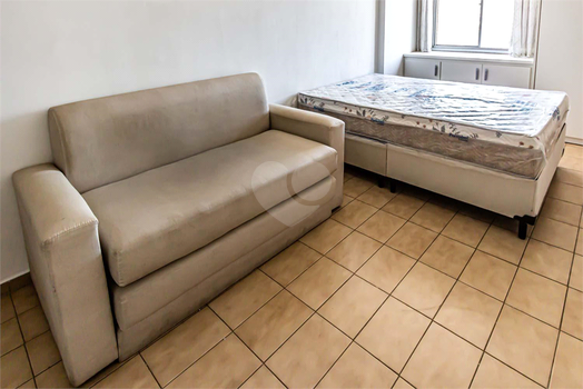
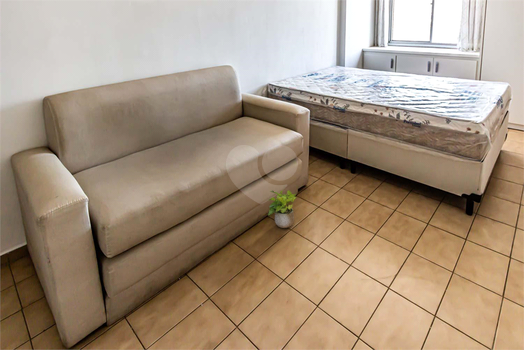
+ potted plant [267,189,297,229]
